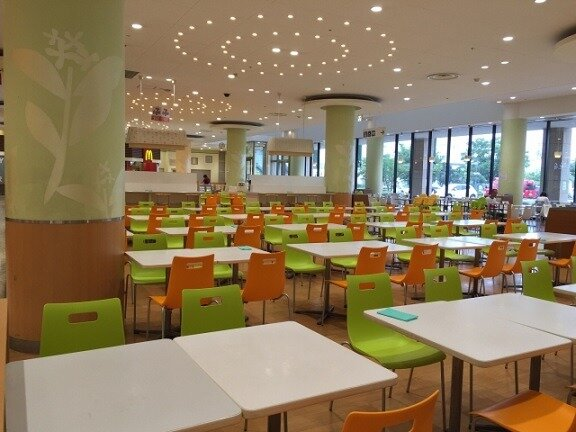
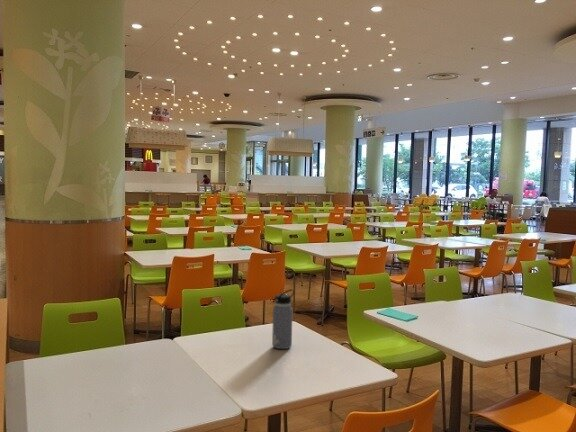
+ water bottle [271,288,295,350]
